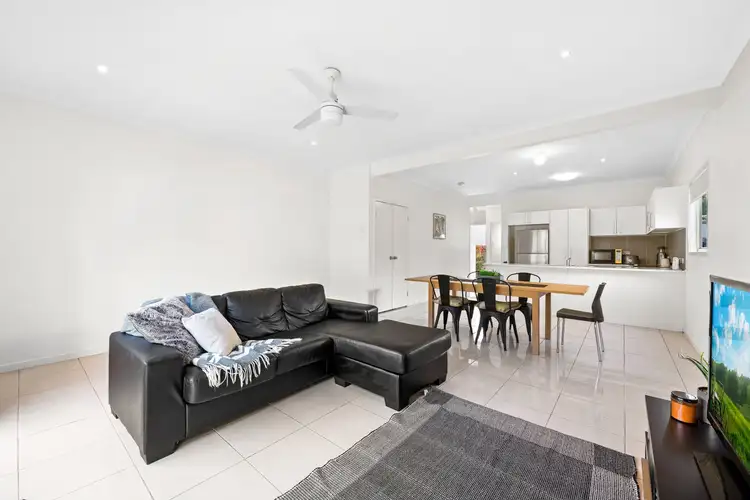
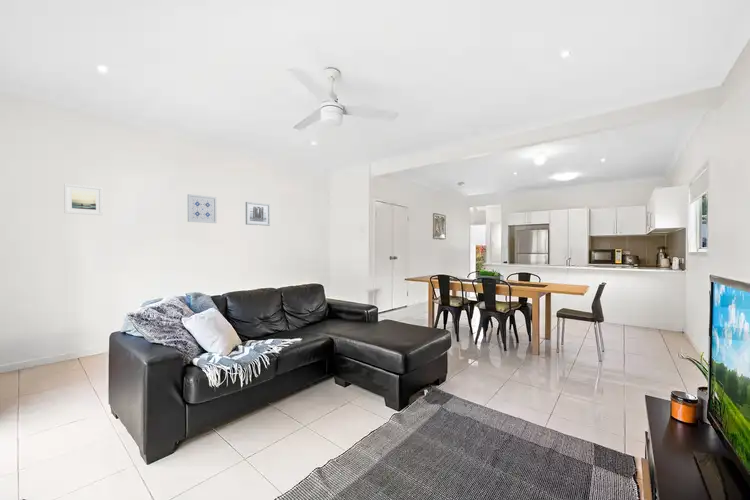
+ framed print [63,183,104,216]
+ wall art [187,193,218,224]
+ wall art [245,201,271,227]
